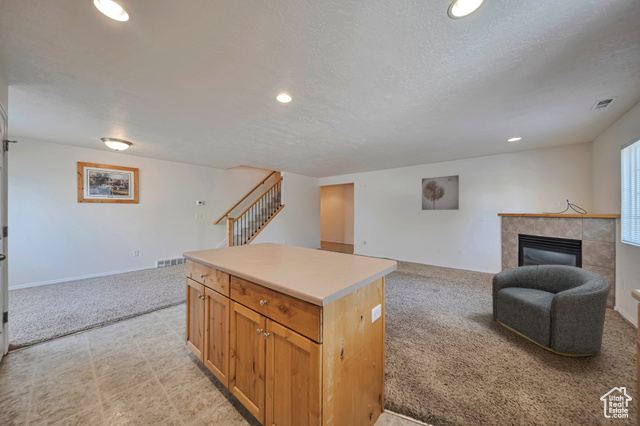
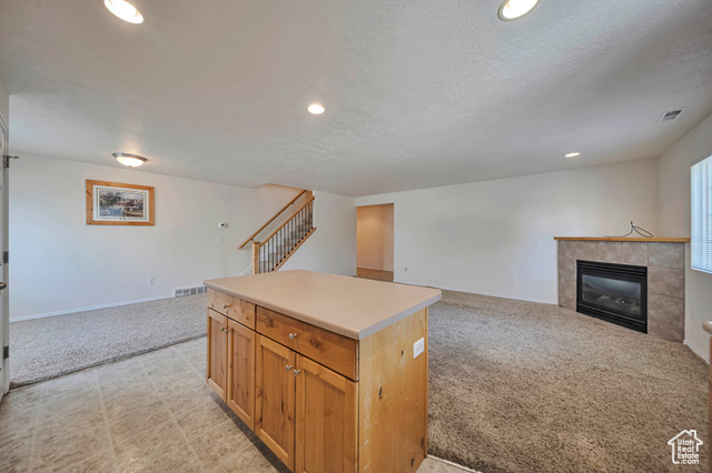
- wall art [421,174,460,211]
- armchair [491,264,611,357]
